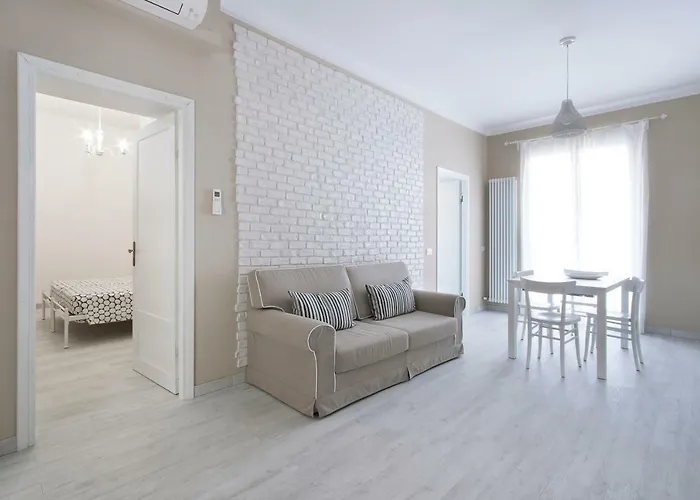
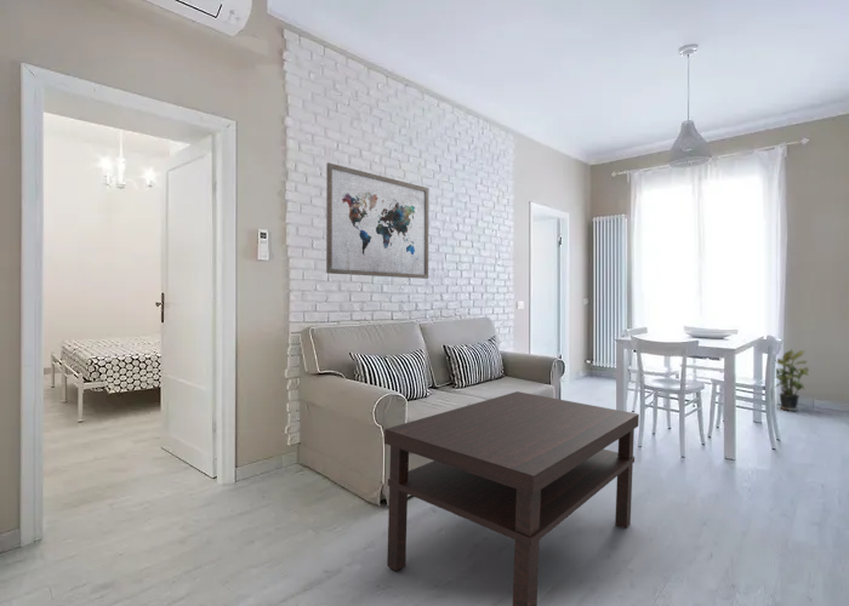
+ coffee table [383,390,640,606]
+ potted plant [775,348,810,412]
+ wall art [325,161,429,280]
